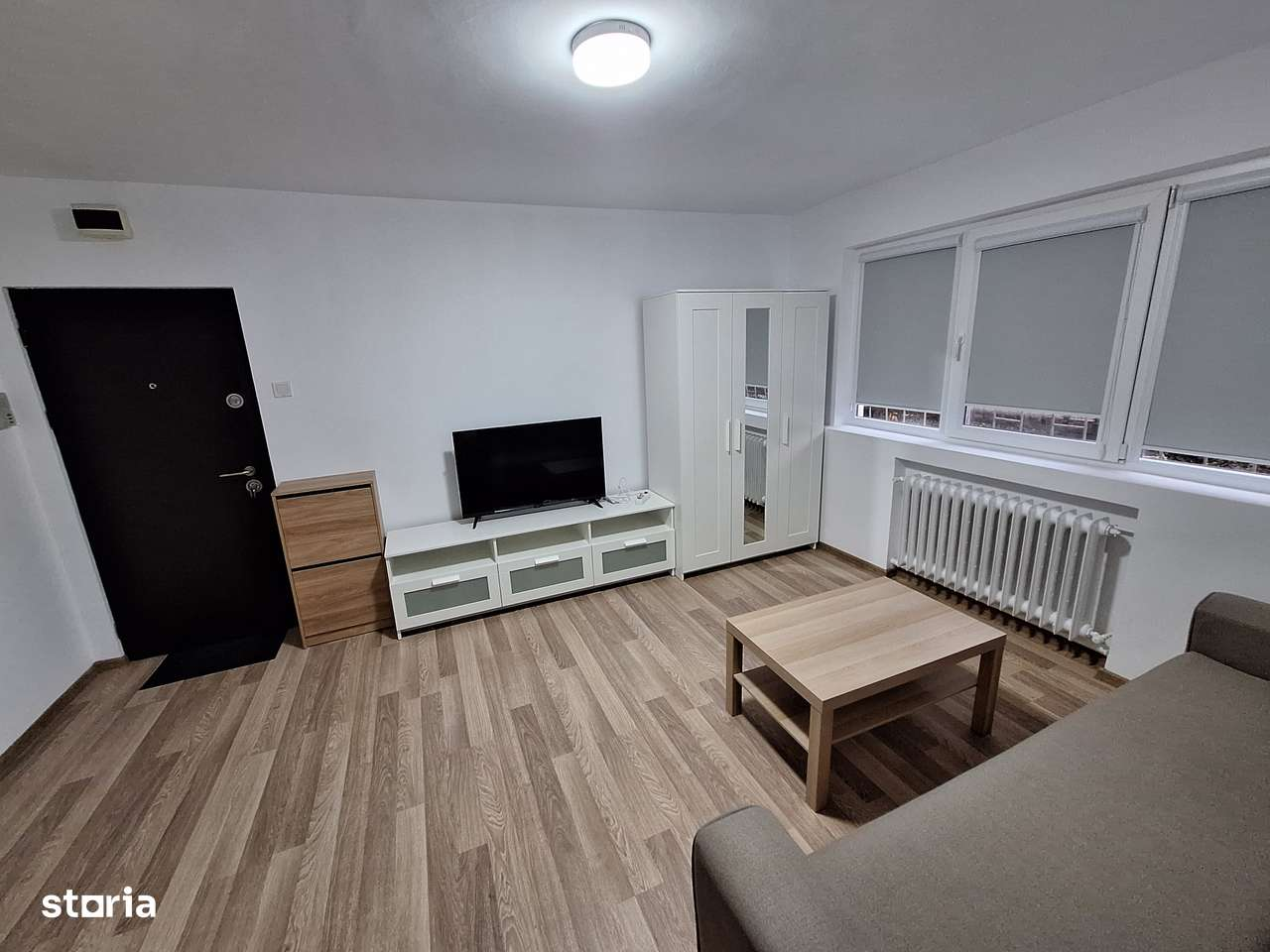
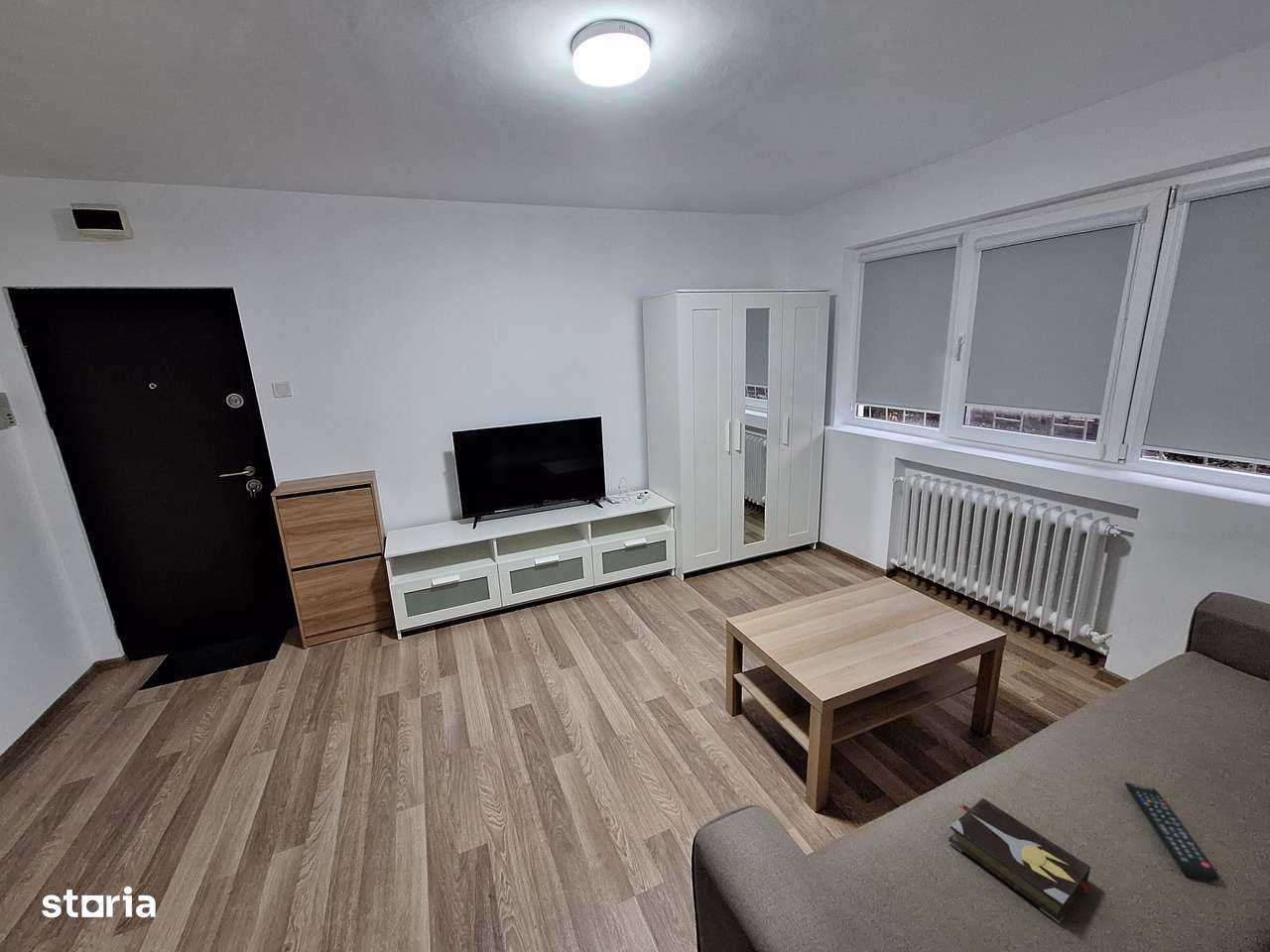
+ remote control [1123,781,1219,883]
+ hardback book [948,797,1091,924]
